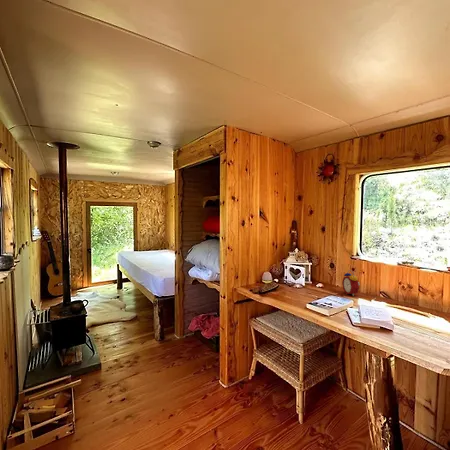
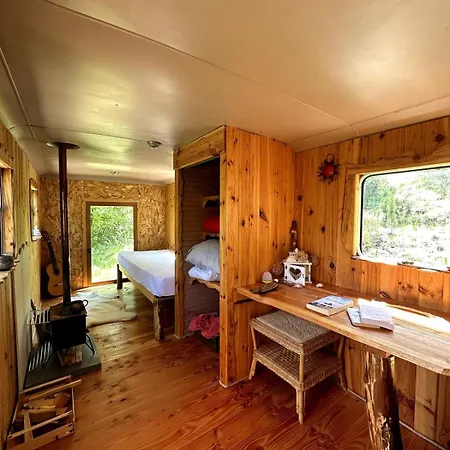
- alarm clock [341,269,361,297]
